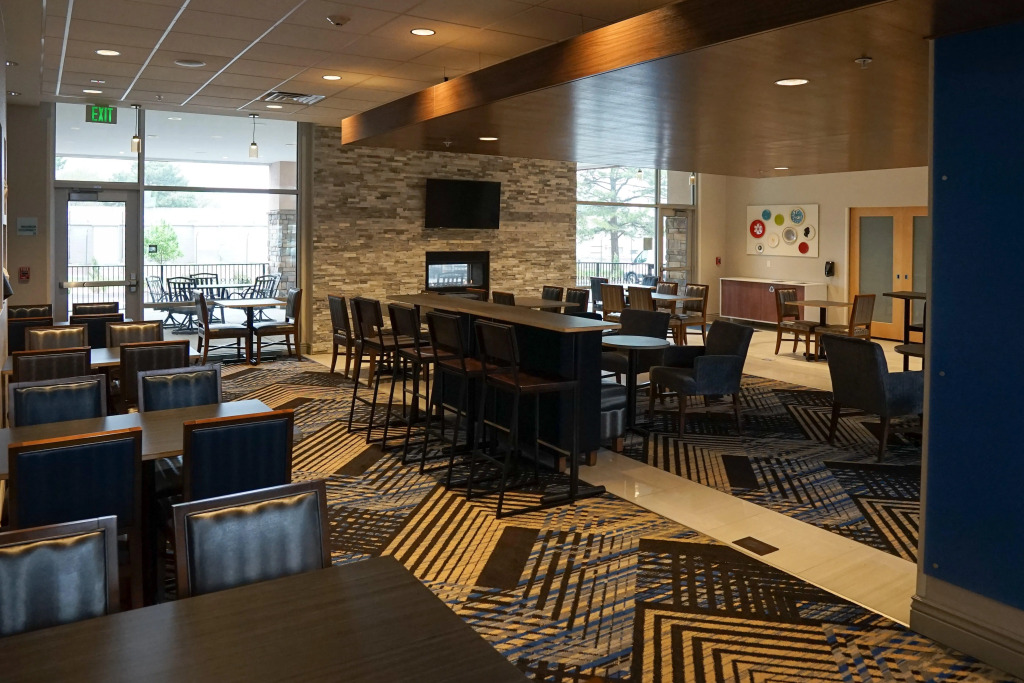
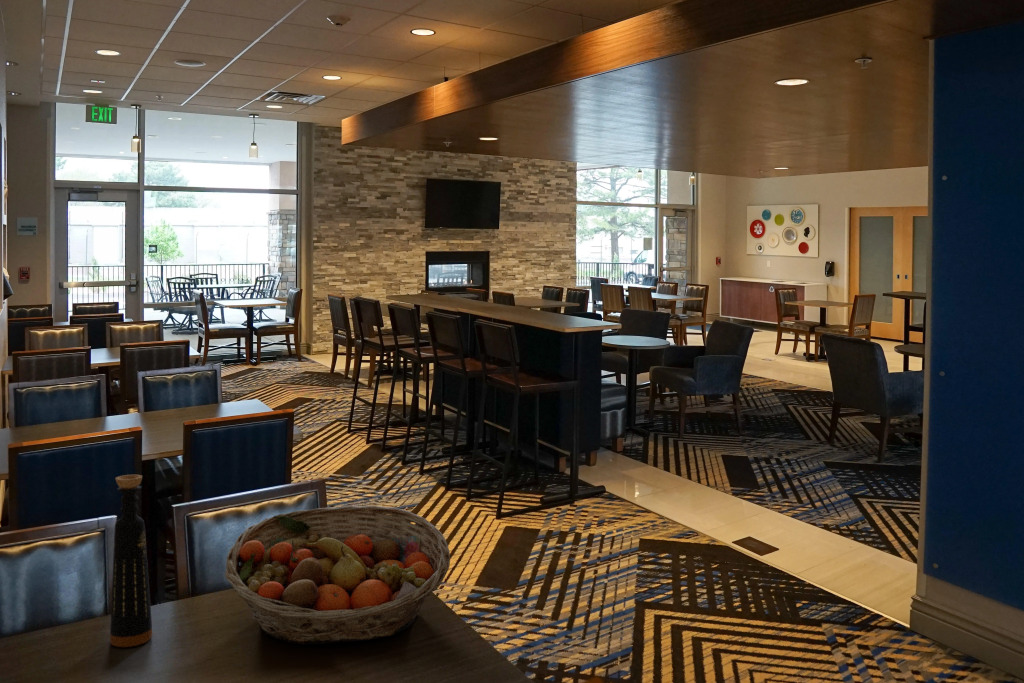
+ fruit basket [224,505,451,645]
+ bottle [109,474,153,648]
